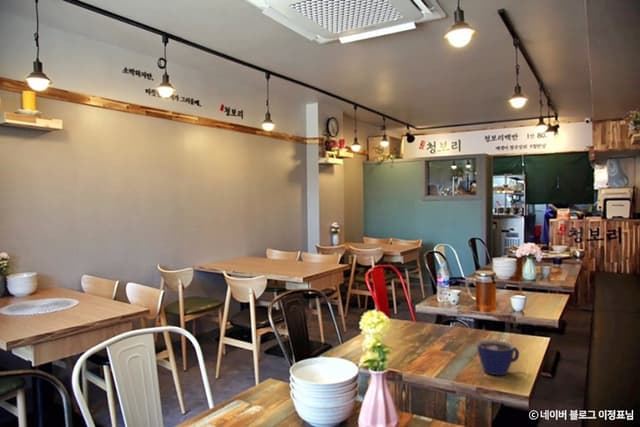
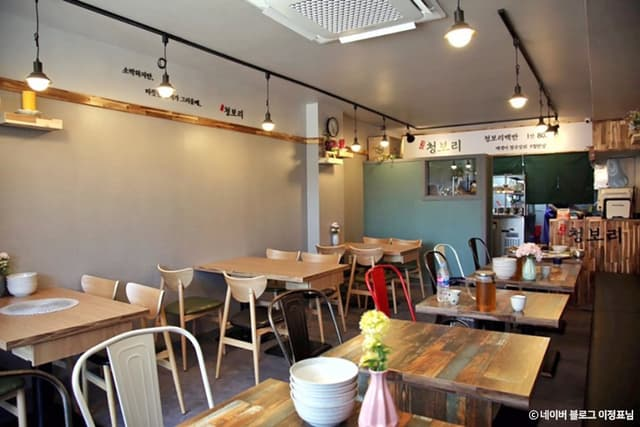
- cup [476,339,520,376]
